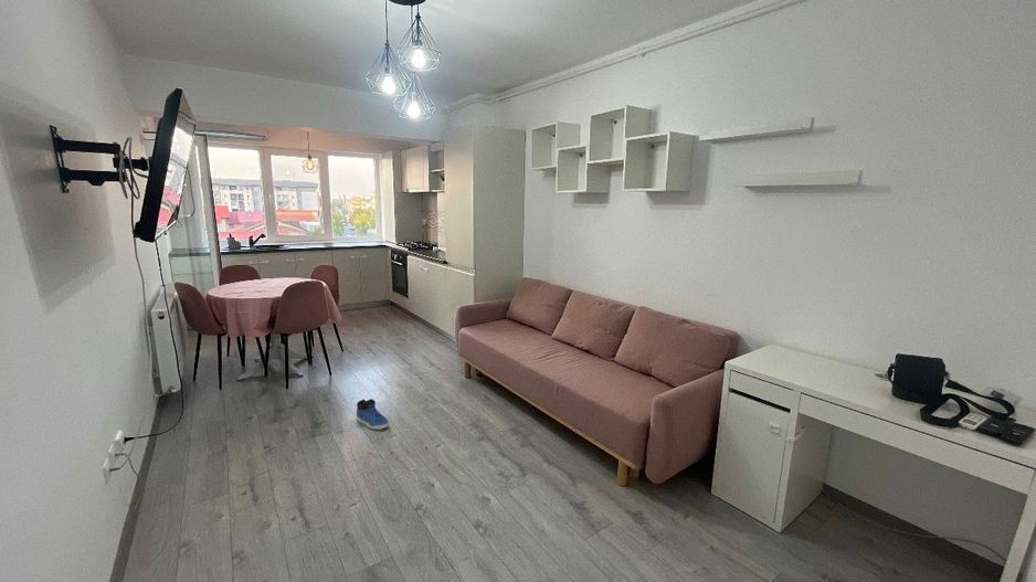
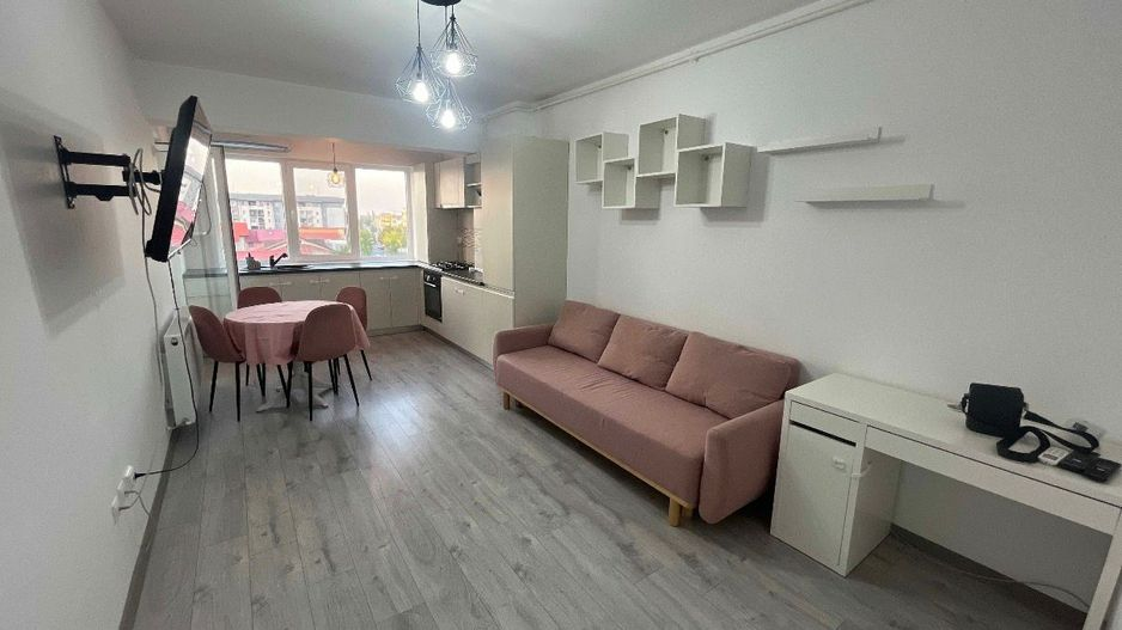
- sneaker [356,398,391,431]
